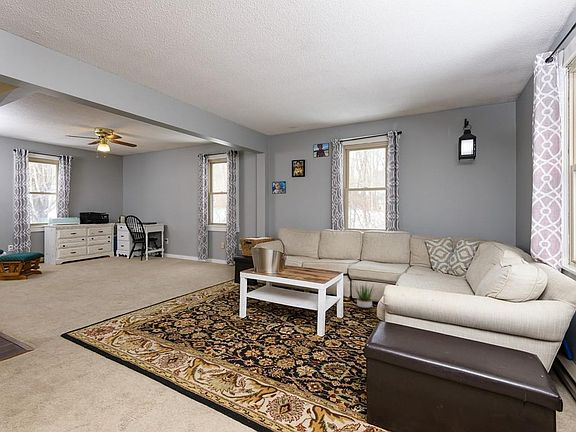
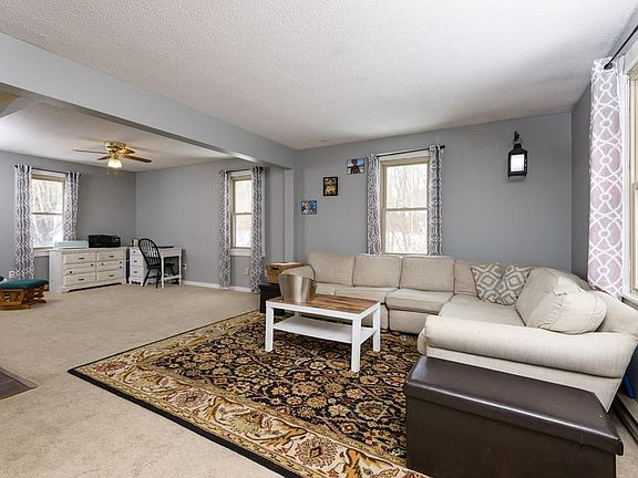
- potted plant [354,281,376,309]
